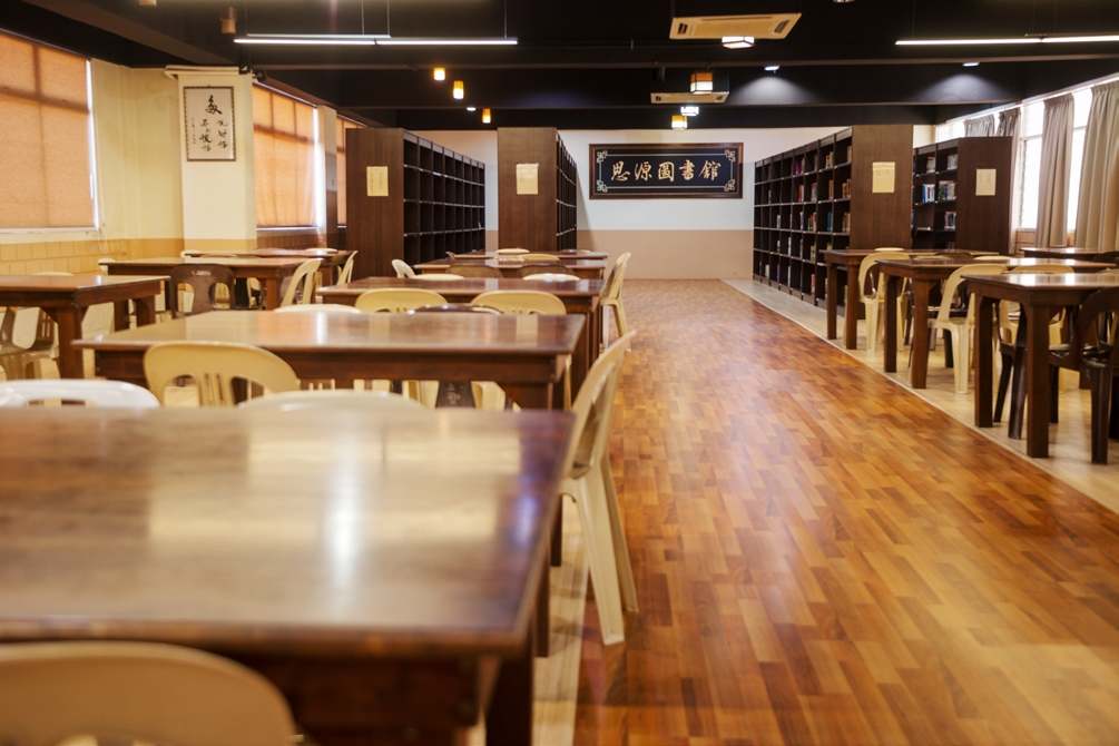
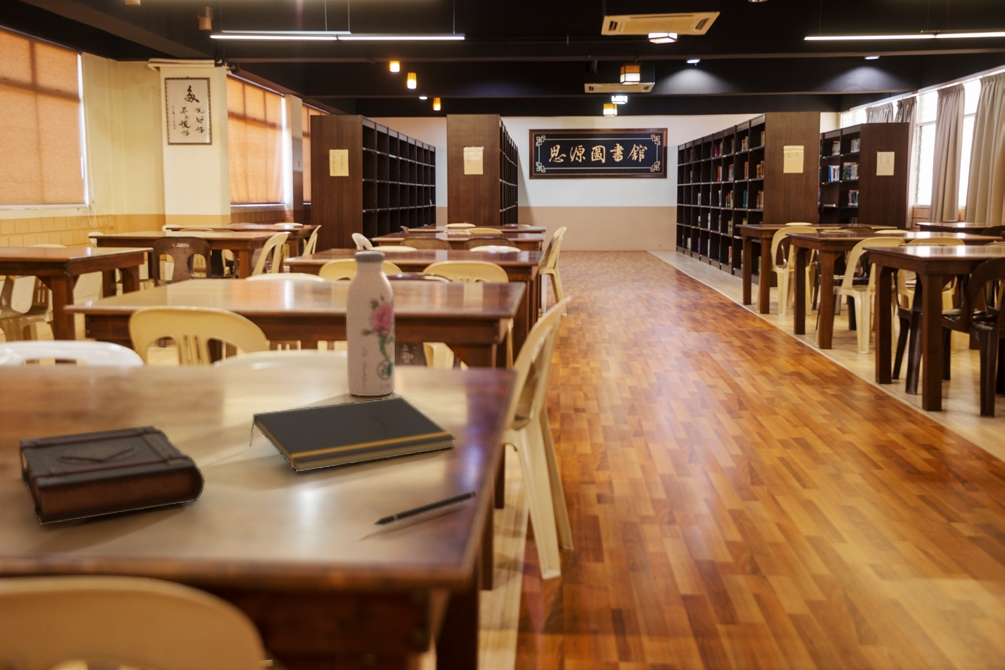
+ notepad [248,396,457,473]
+ book [18,424,206,526]
+ water bottle [345,250,396,397]
+ pen [372,490,477,526]
